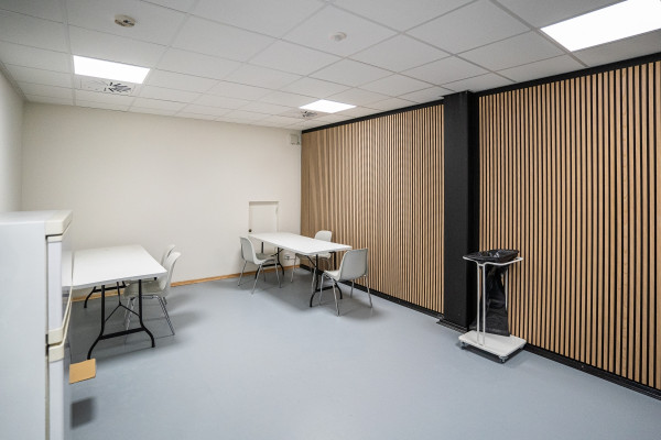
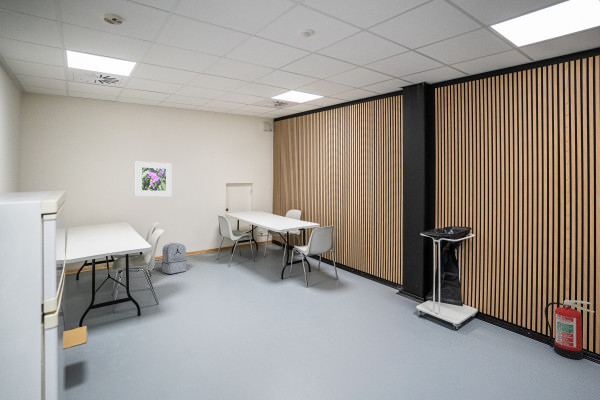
+ backpack [161,242,188,275]
+ fire extinguisher [544,299,595,360]
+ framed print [135,161,173,197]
